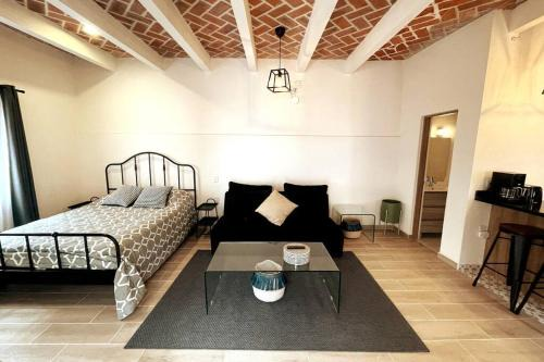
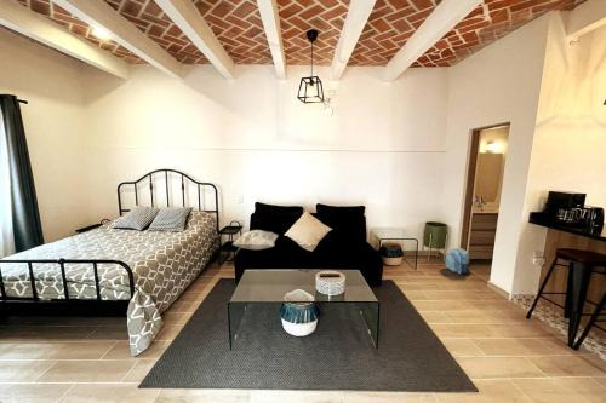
+ decorative pillow [231,229,281,251]
+ backpack [444,247,471,276]
